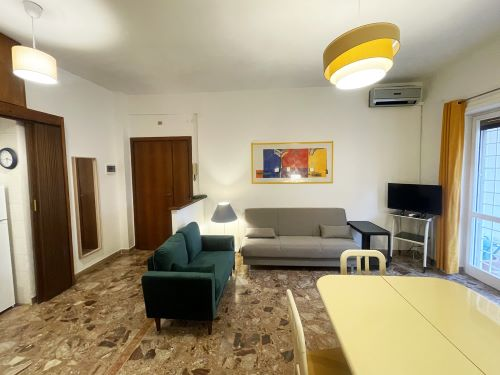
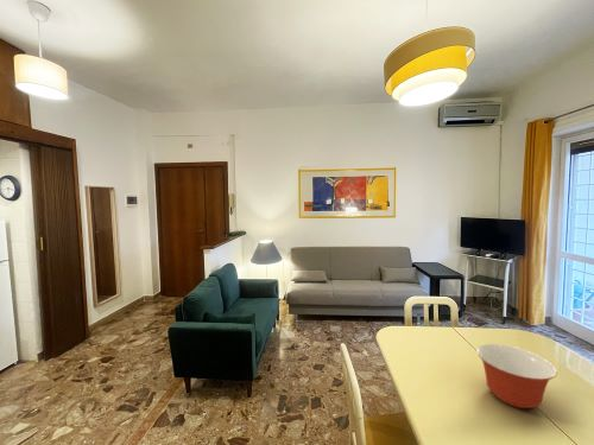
+ mixing bowl [475,343,558,409]
